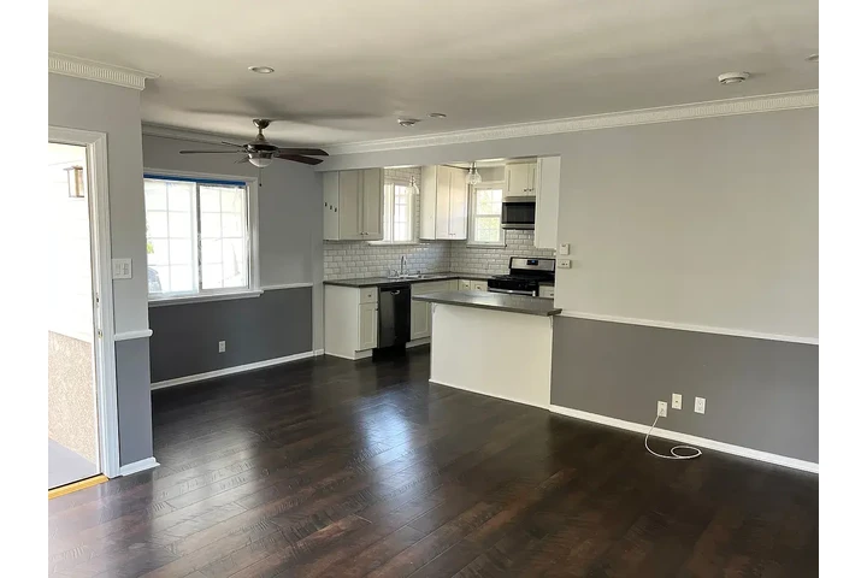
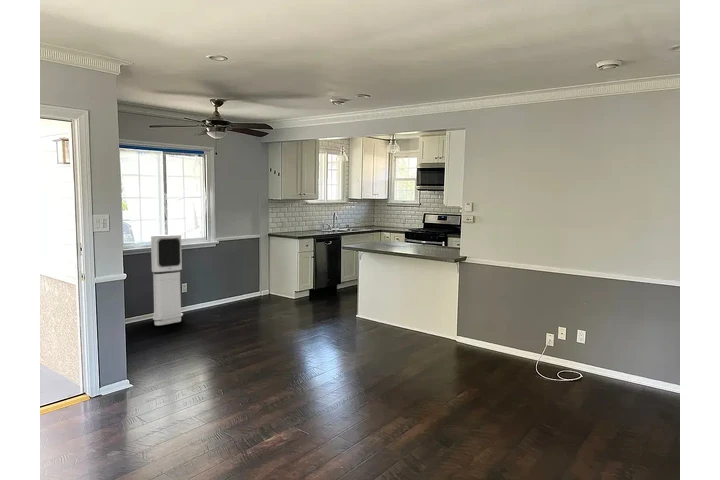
+ air purifier [150,233,184,326]
